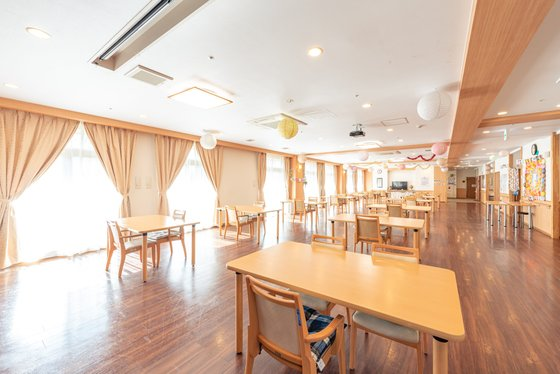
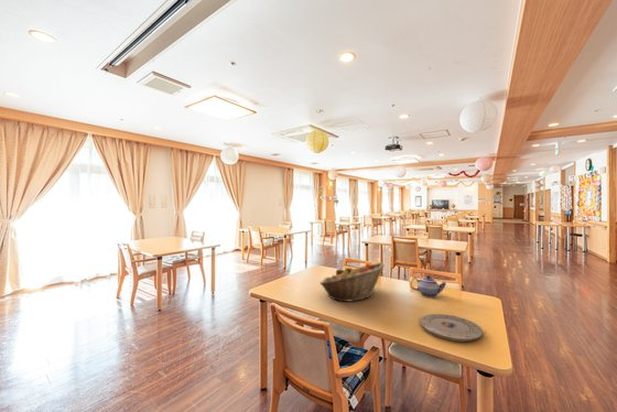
+ plate [419,313,485,343]
+ teapot [410,274,447,297]
+ fruit basket [318,262,386,303]
